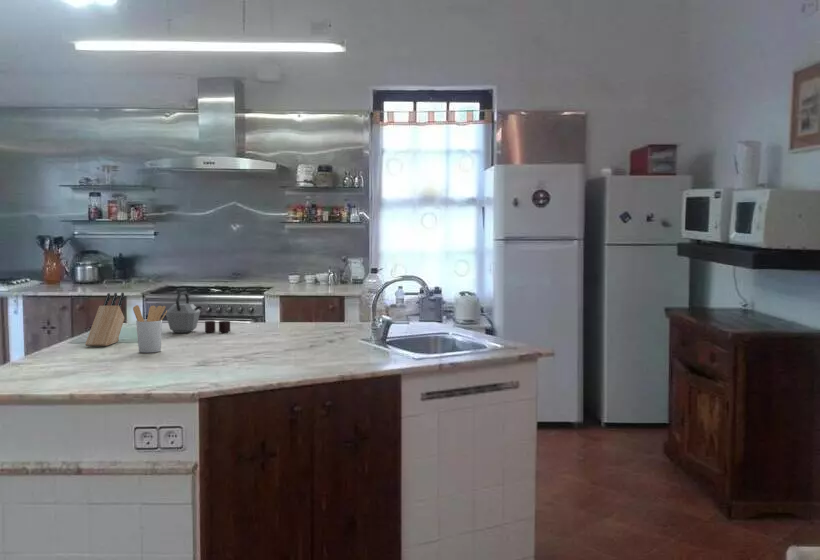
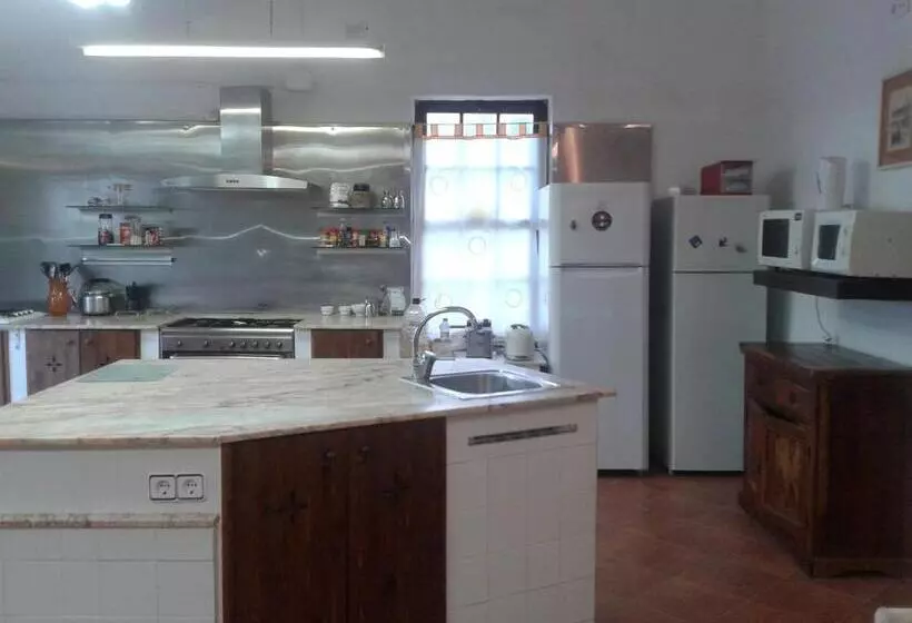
- utensil holder [132,304,167,354]
- knife block [84,292,125,347]
- kettle [165,290,231,334]
